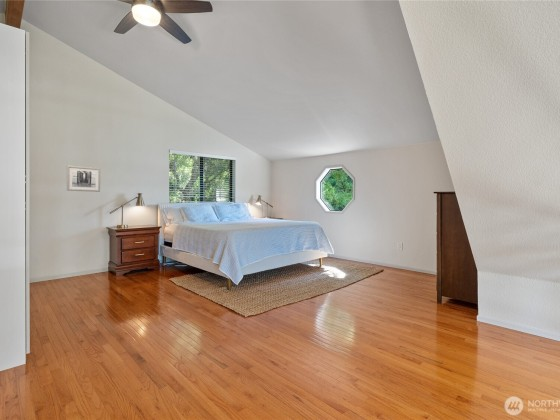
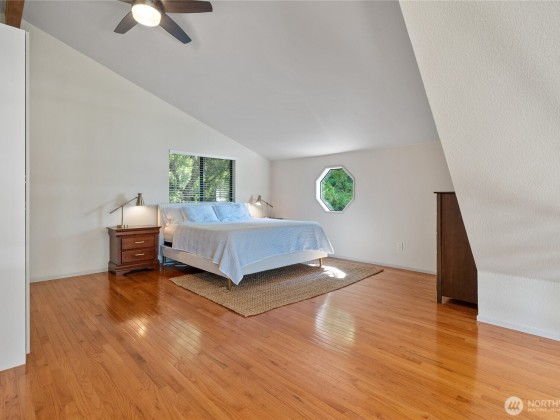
- wall art [66,165,101,193]
